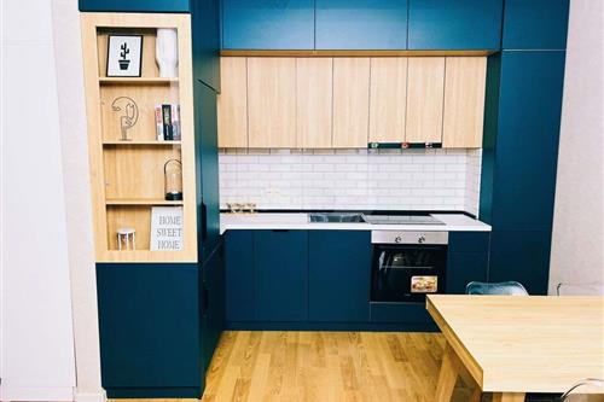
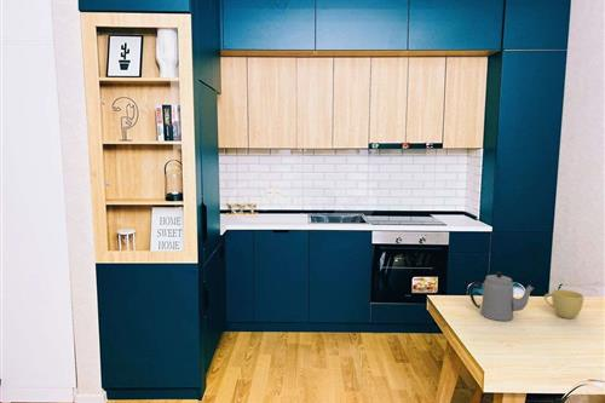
+ cup [543,288,584,319]
+ teapot [468,271,535,322]
